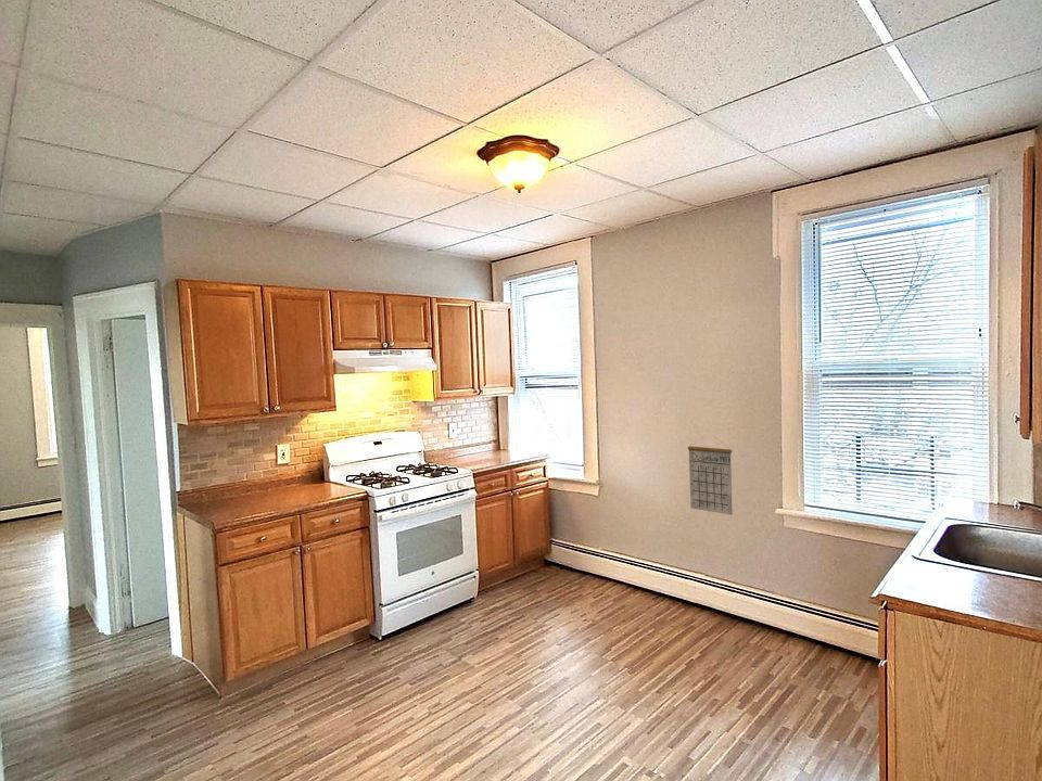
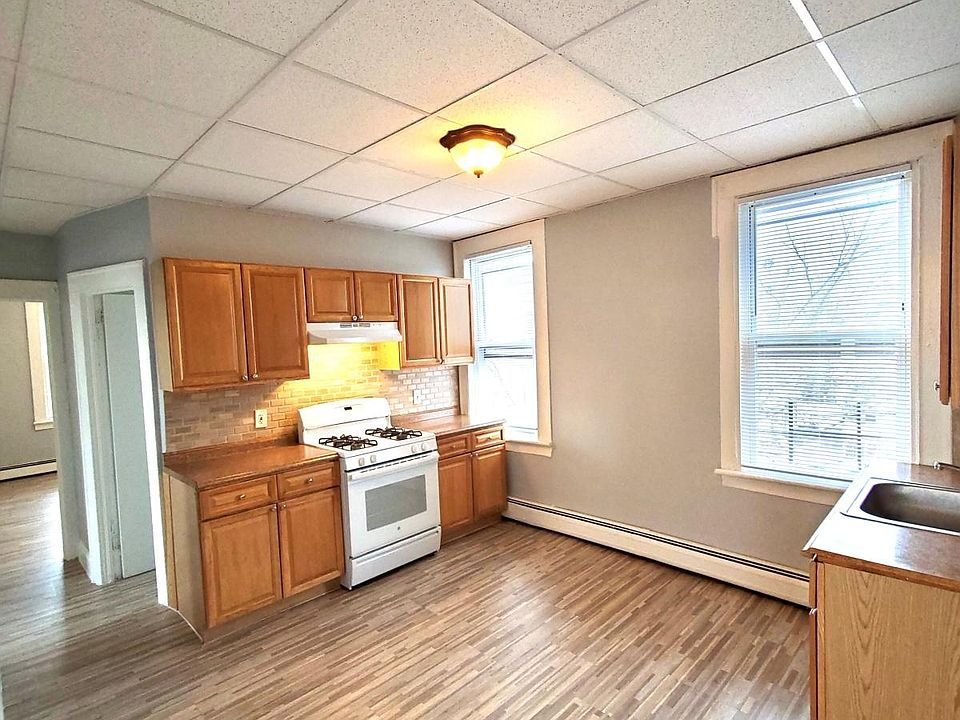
- calendar [687,435,734,516]
